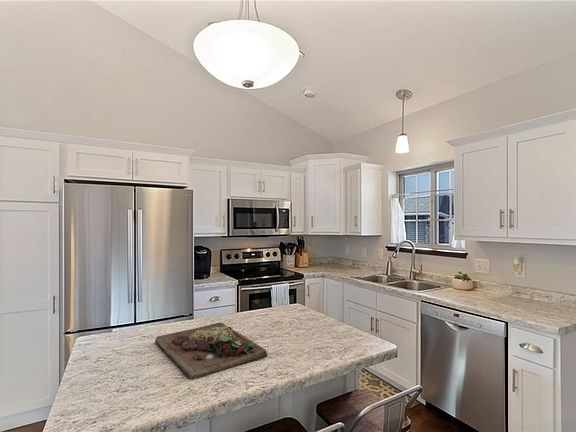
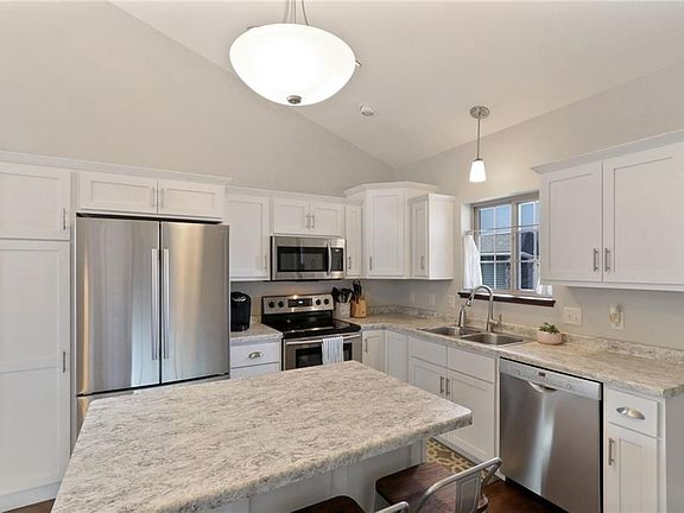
- cutting board [154,322,269,381]
